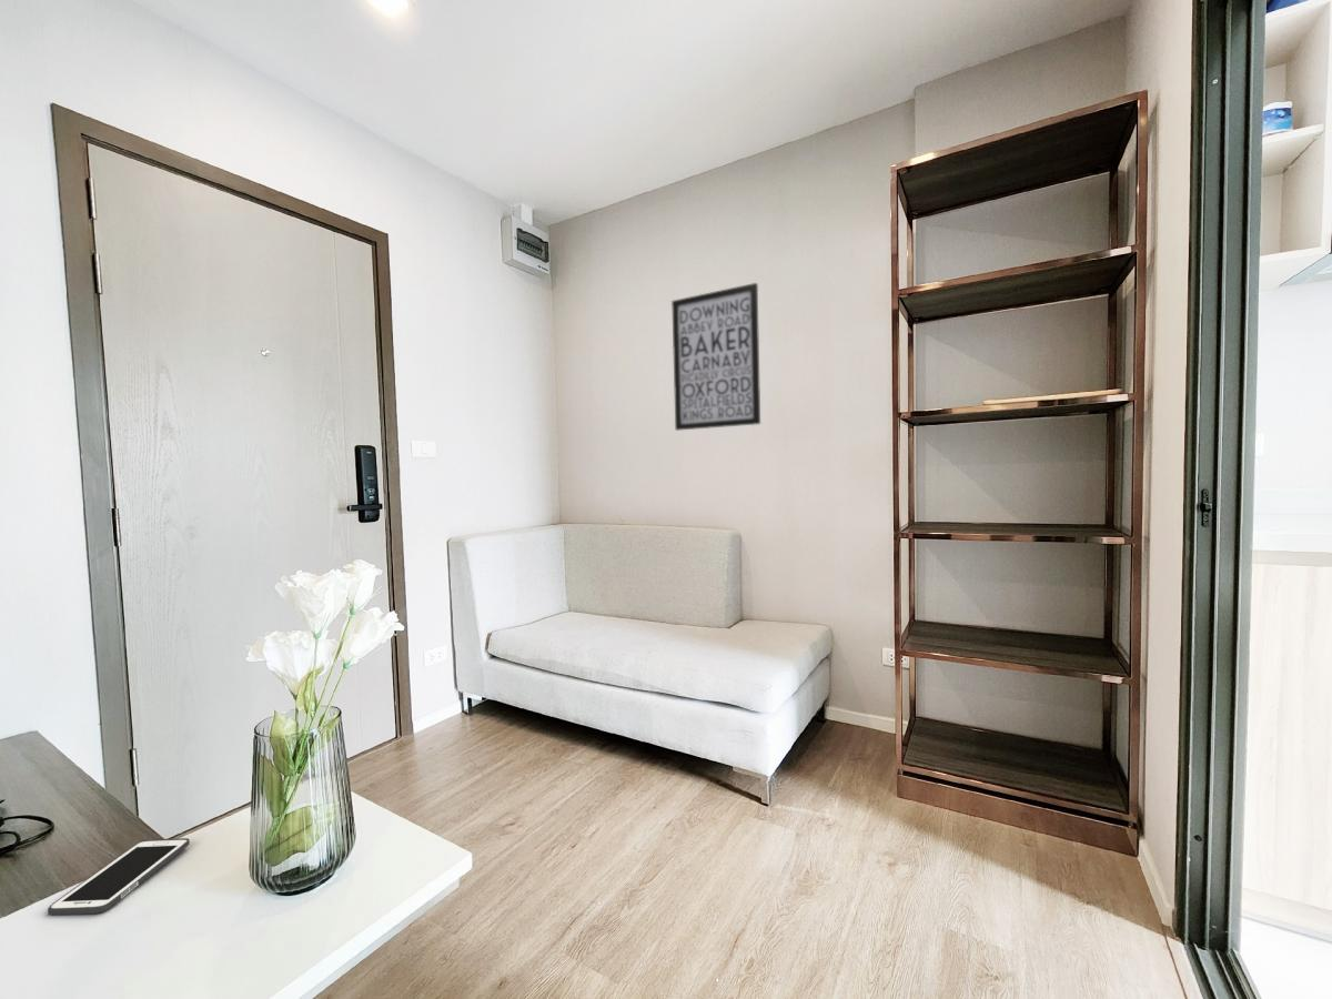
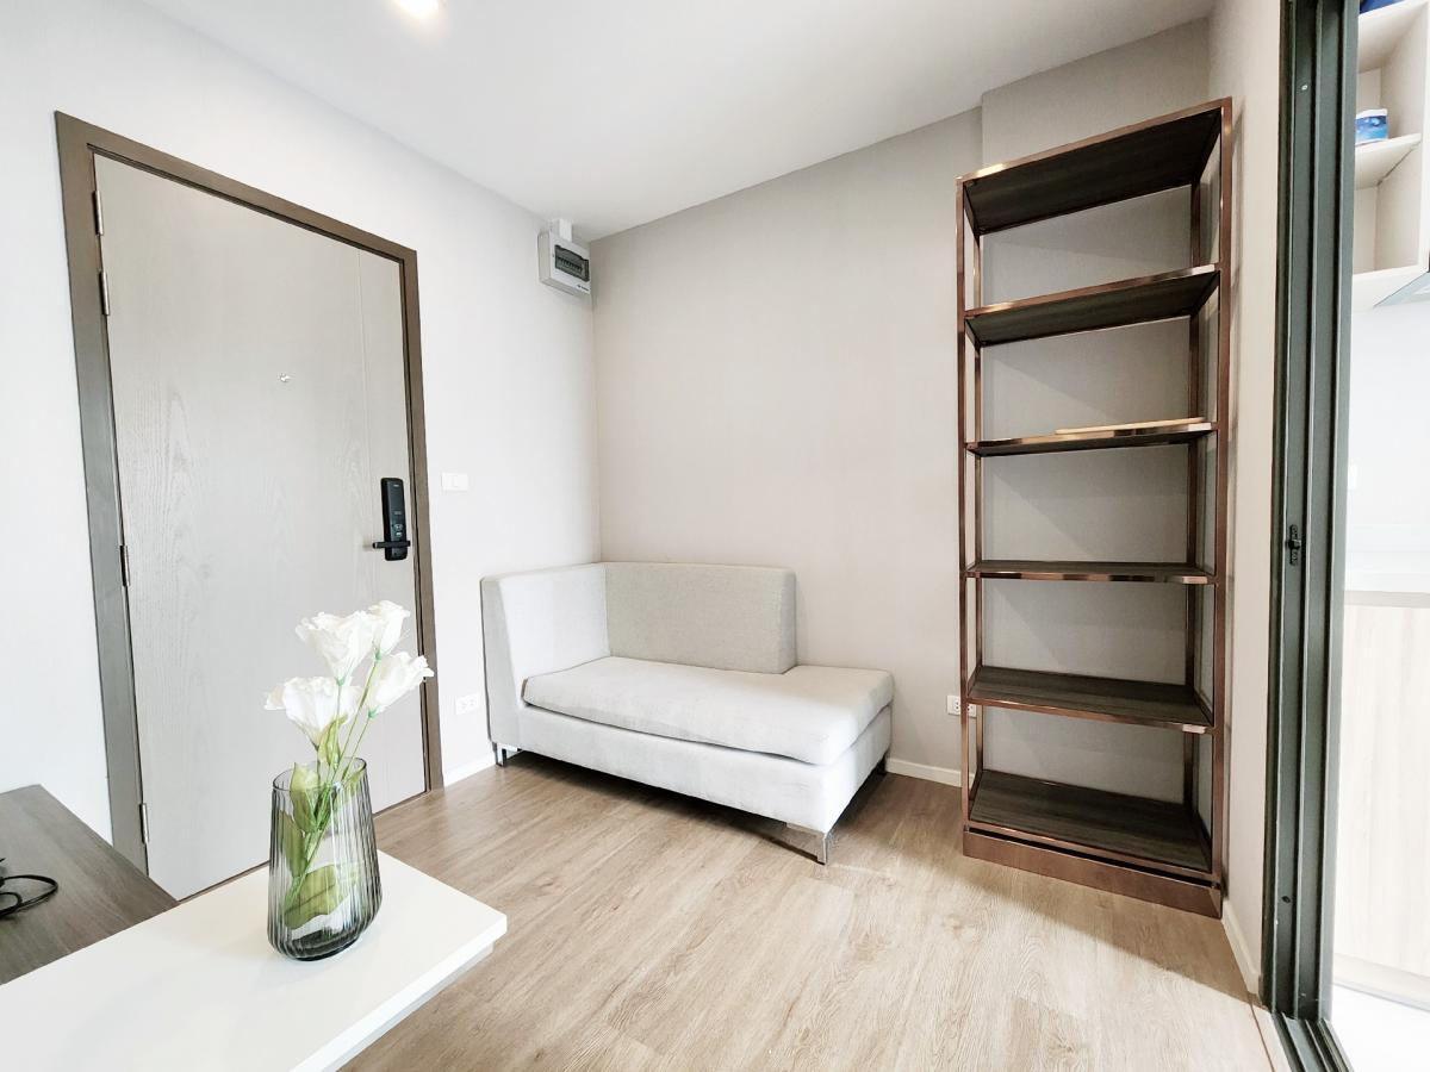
- wall art [670,282,761,432]
- cell phone [47,837,191,916]
